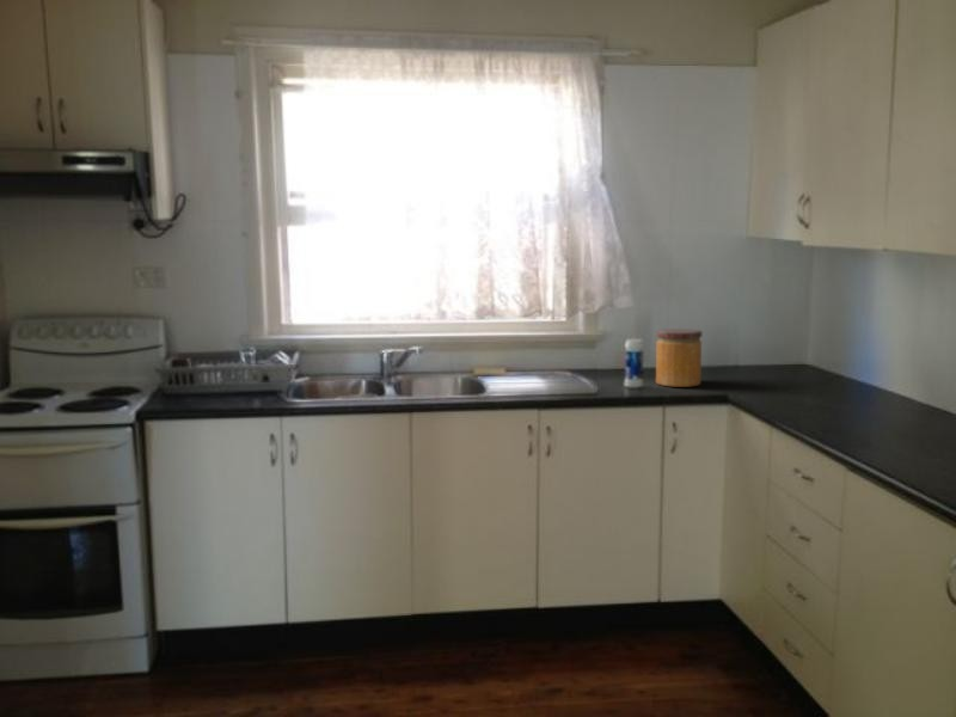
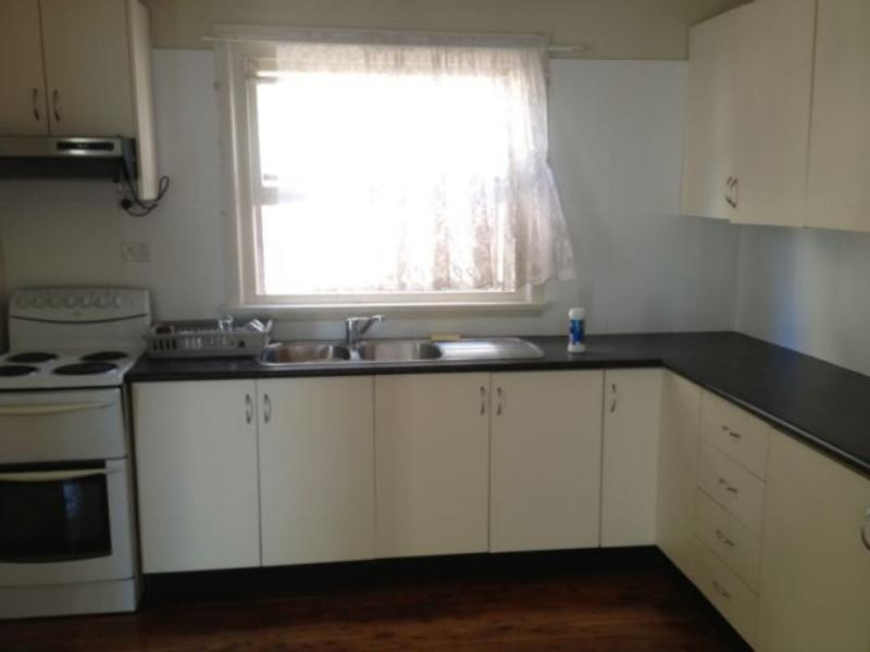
- jar [655,327,704,388]
